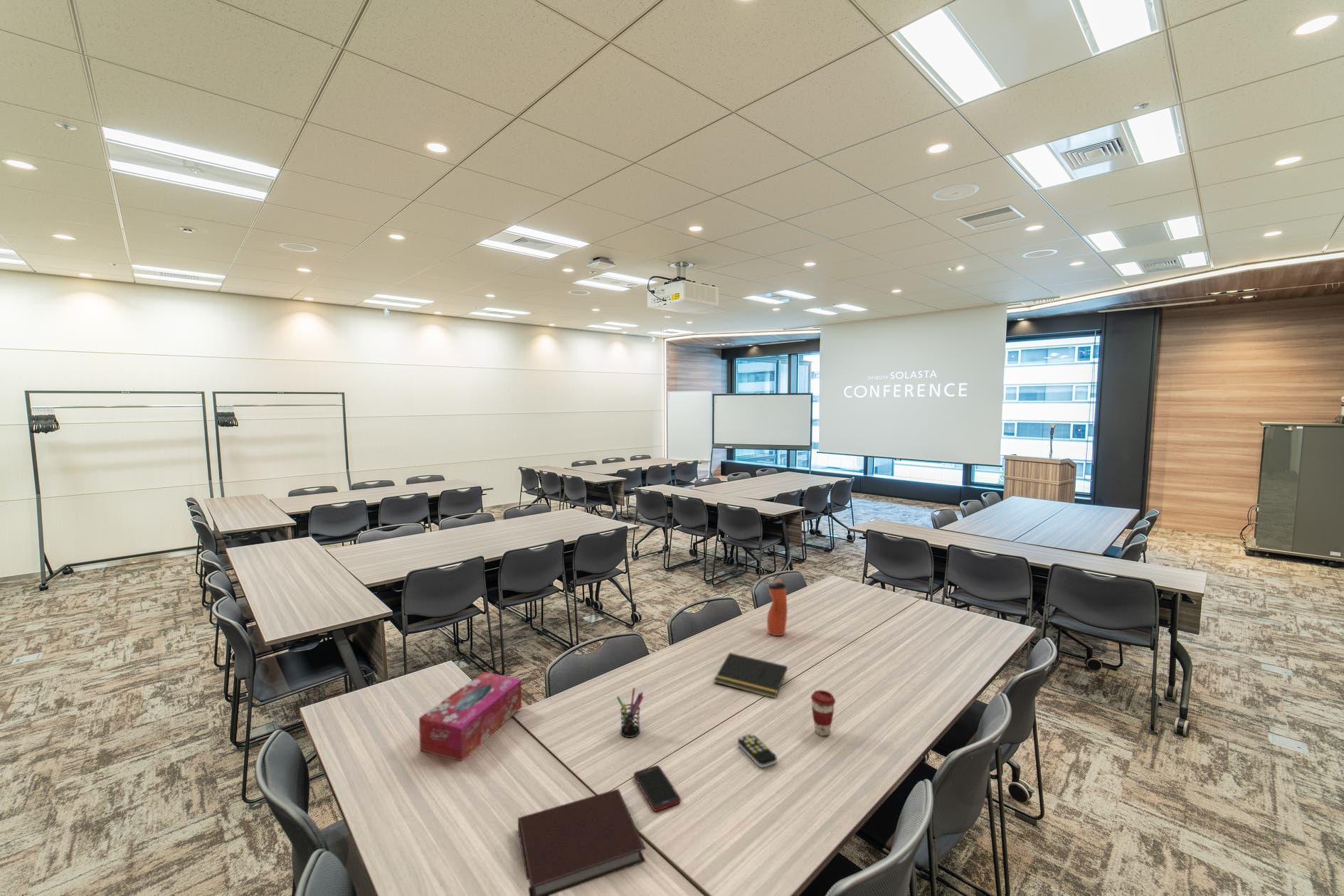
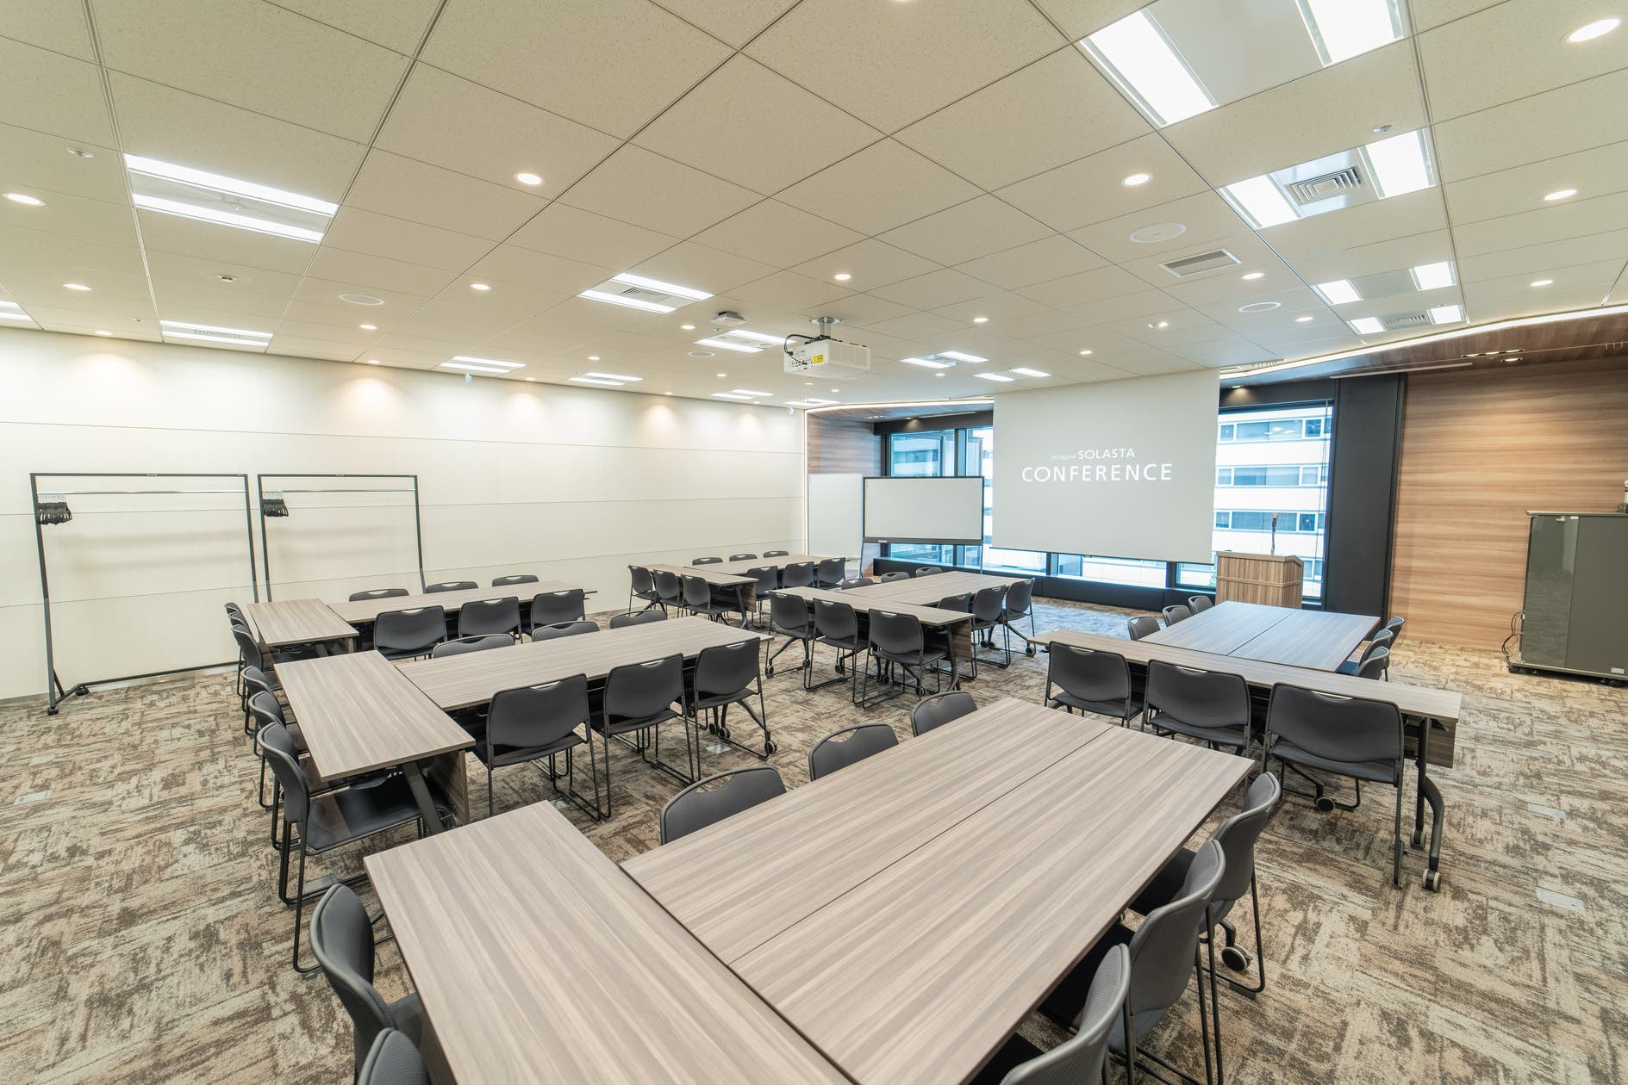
- pen holder [616,687,645,738]
- water bottle [766,579,788,636]
- notebook [517,788,647,896]
- tissue box [418,671,522,762]
- notepad [714,652,788,699]
- coffee cup [810,689,836,737]
- remote control [737,733,778,768]
- cell phone [633,764,681,812]
